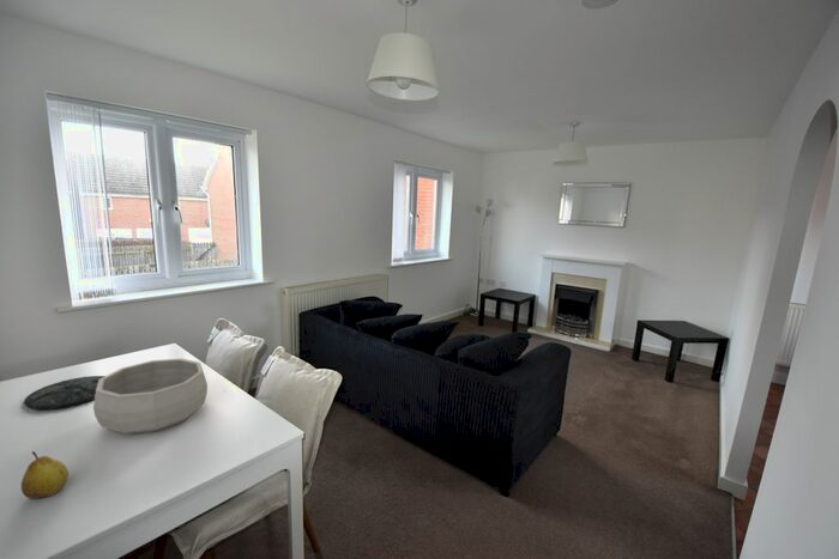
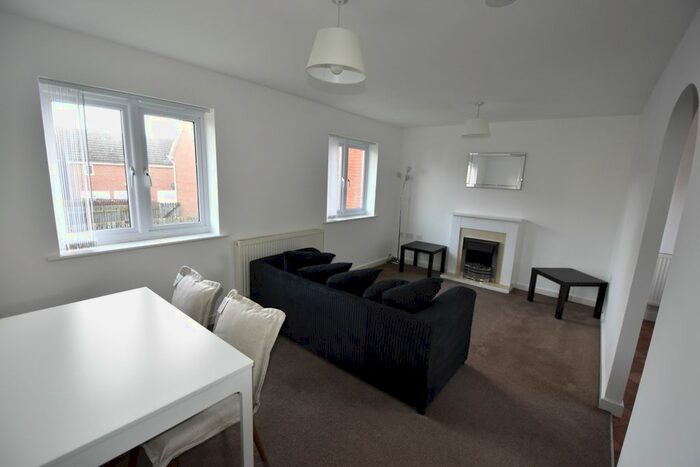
- plate [23,375,105,411]
- fruit [20,450,70,500]
- decorative bowl [92,358,209,436]
